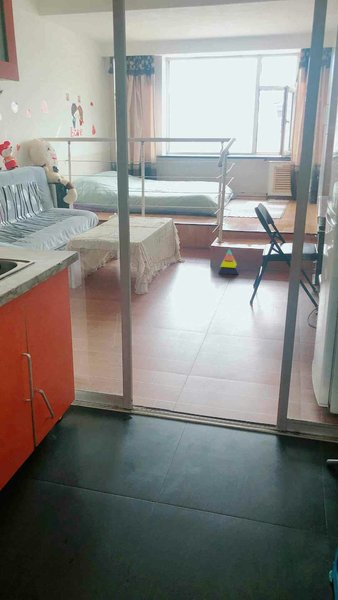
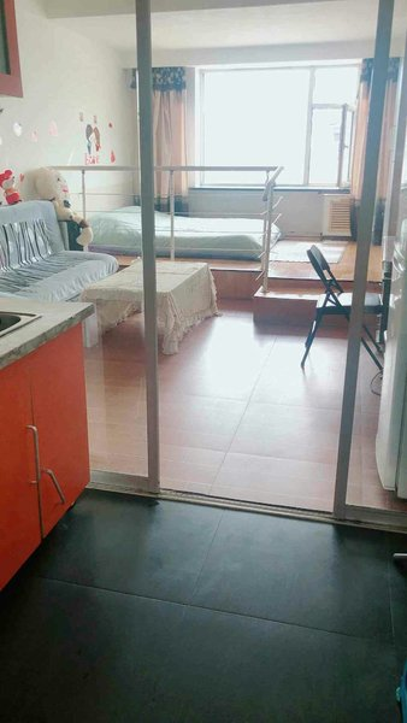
- stacking toy [217,248,239,275]
